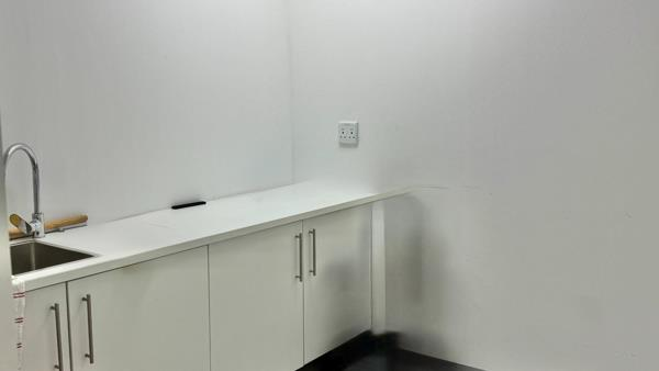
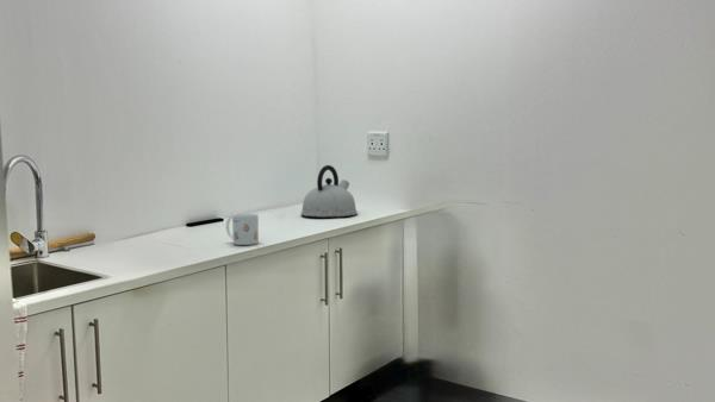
+ kettle [299,164,359,218]
+ mug [225,212,260,246]
